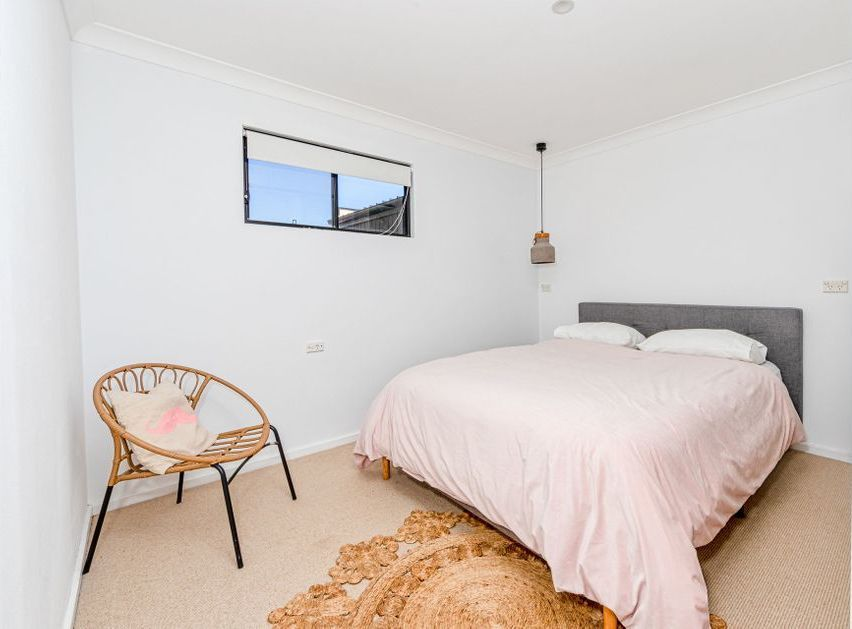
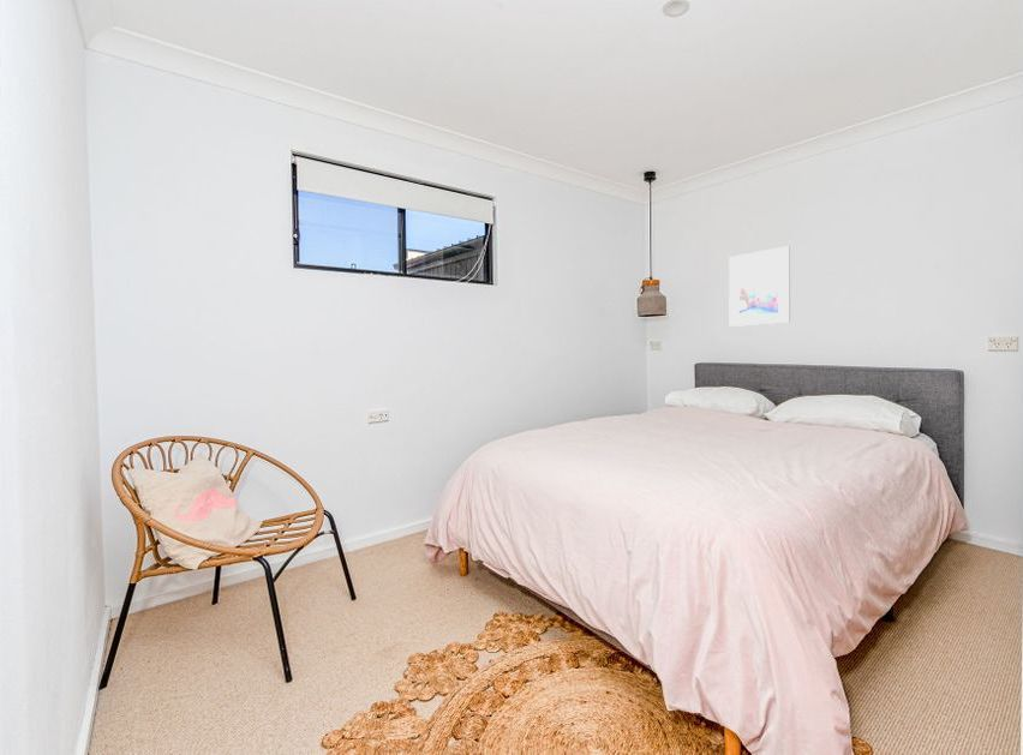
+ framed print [728,245,791,328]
